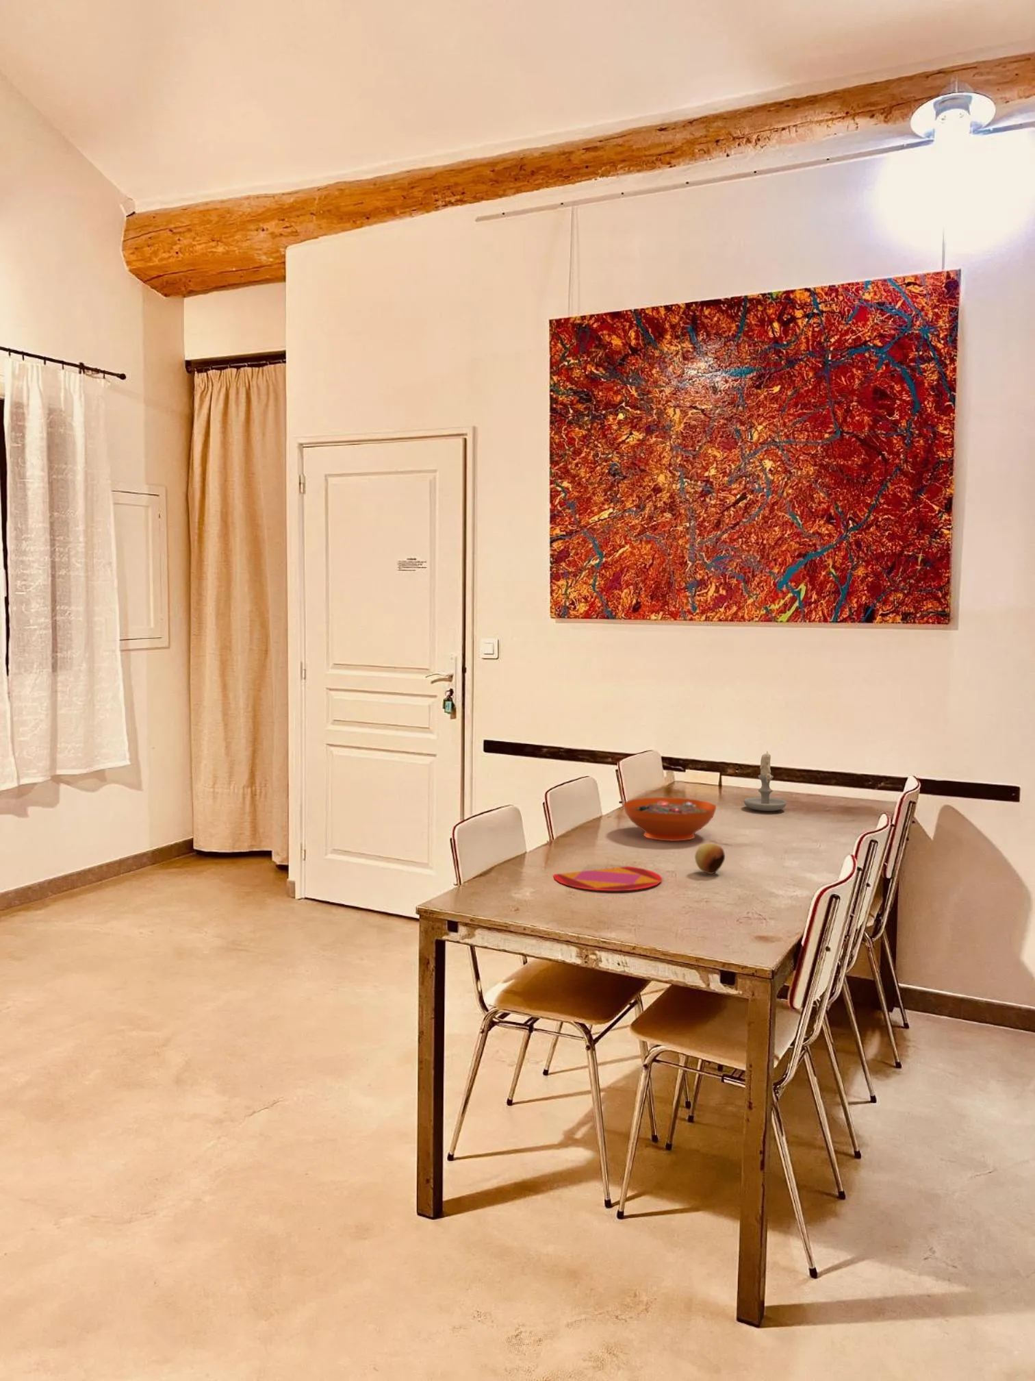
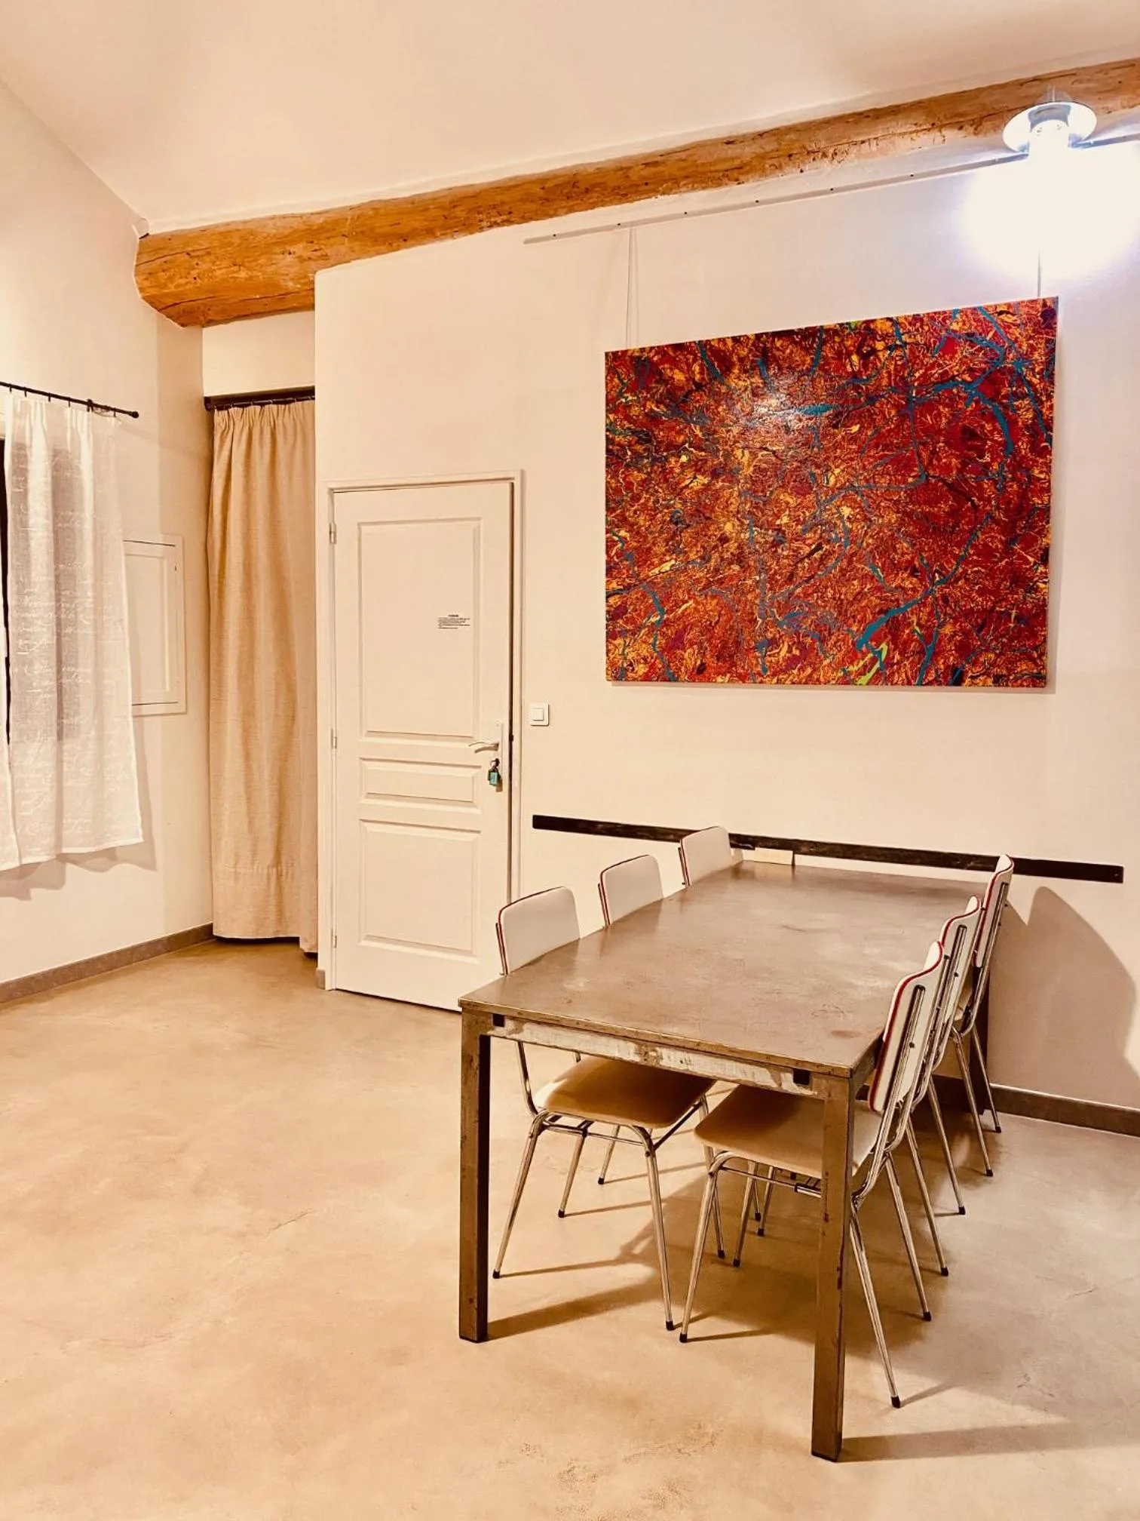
- plate [552,866,662,892]
- candle [744,750,787,812]
- fruit [694,843,725,874]
- decorative bowl [623,797,716,842]
